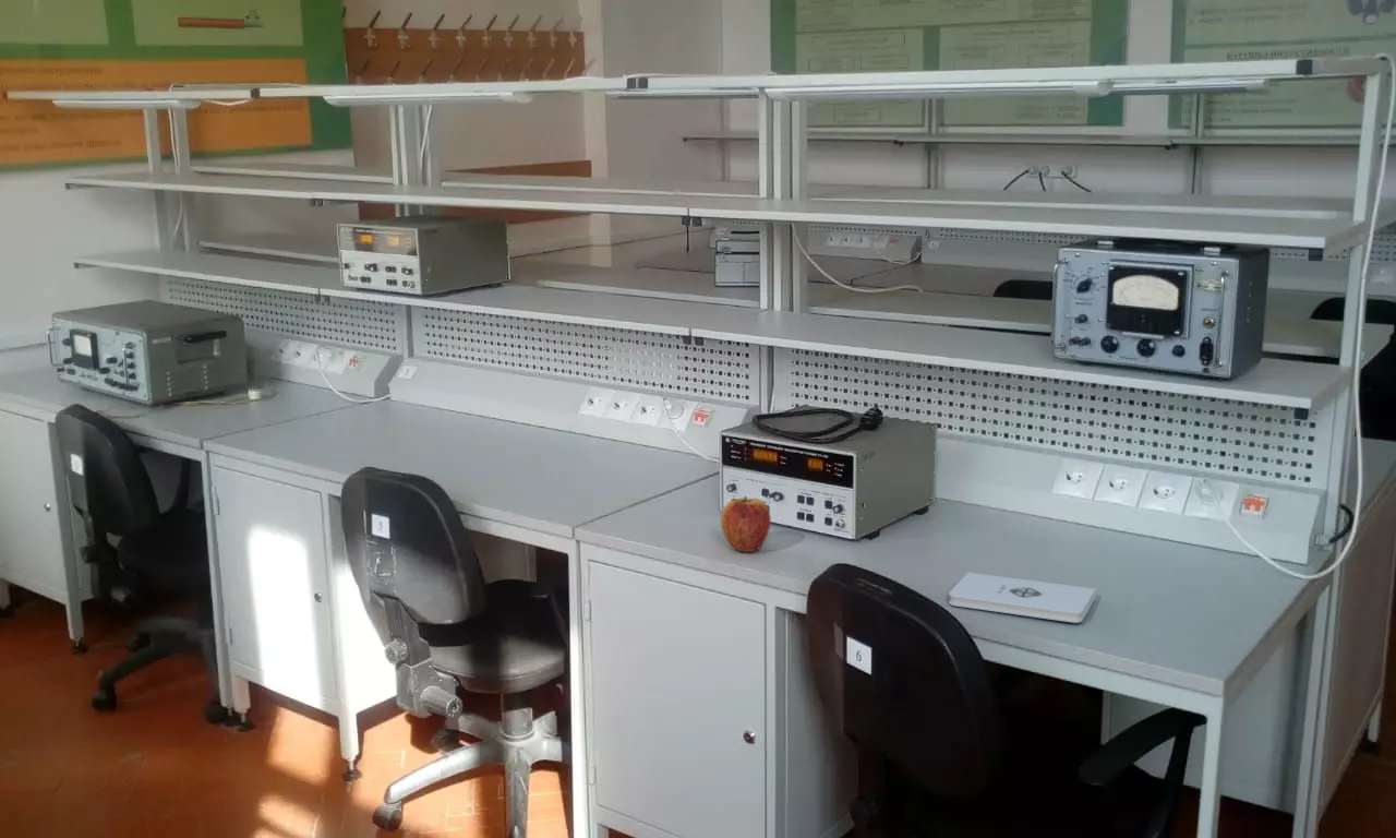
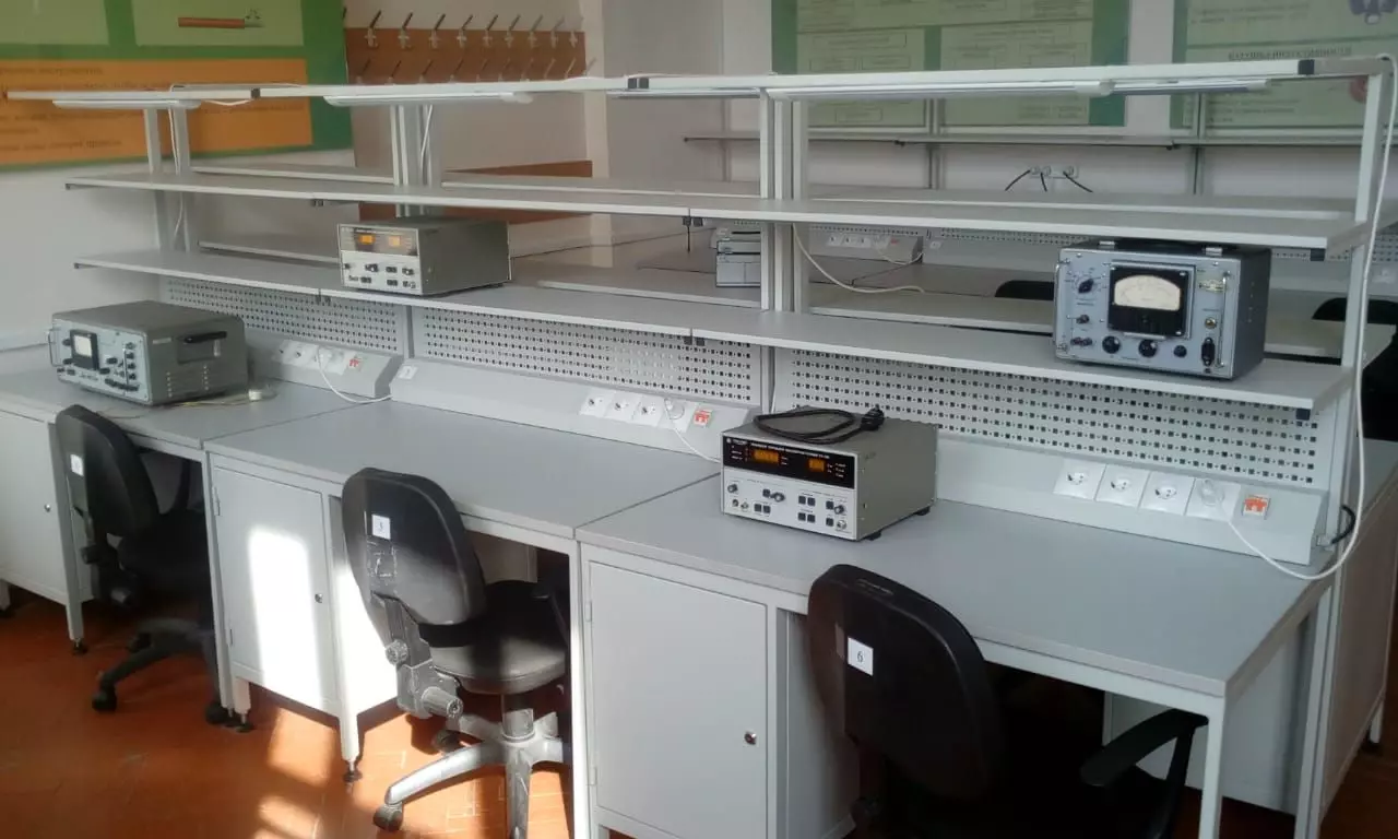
- notepad [948,571,1097,624]
- apple [720,495,772,553]
